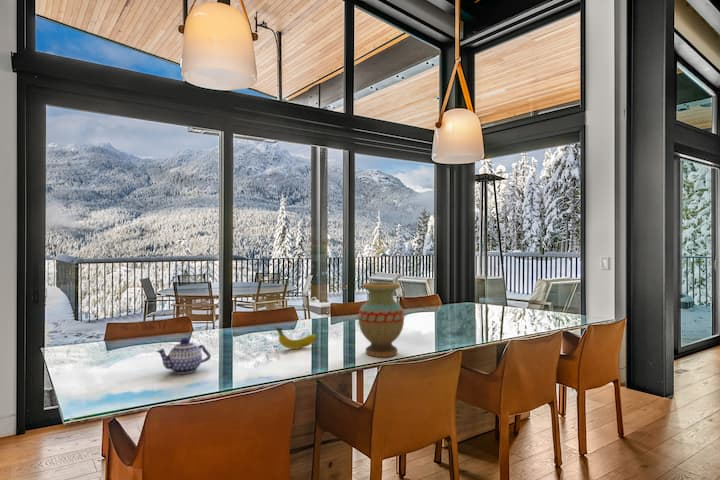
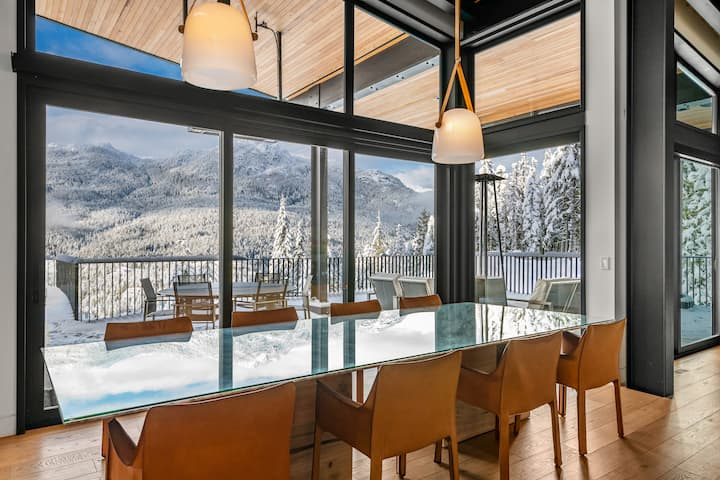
- teapot [155,337,212,375]
- fruit [275,326,318,350]
- vase [357,281,405,358]
